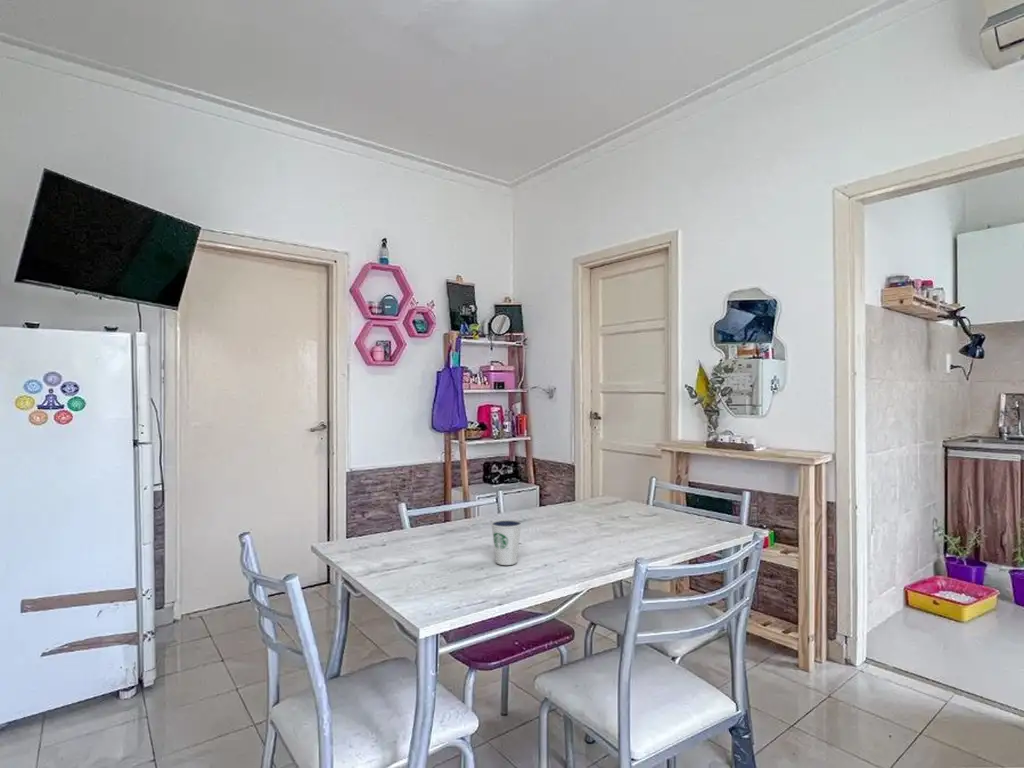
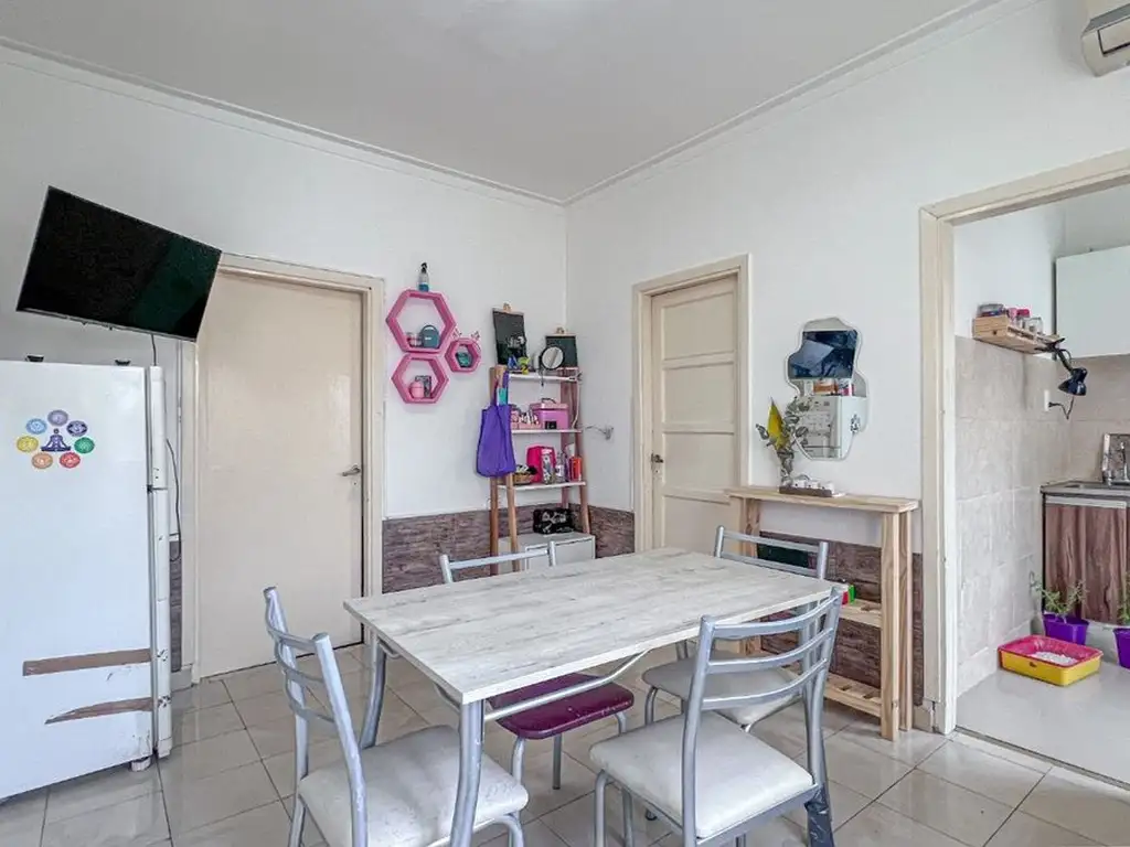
- dixie cup [490,518,523,566]
